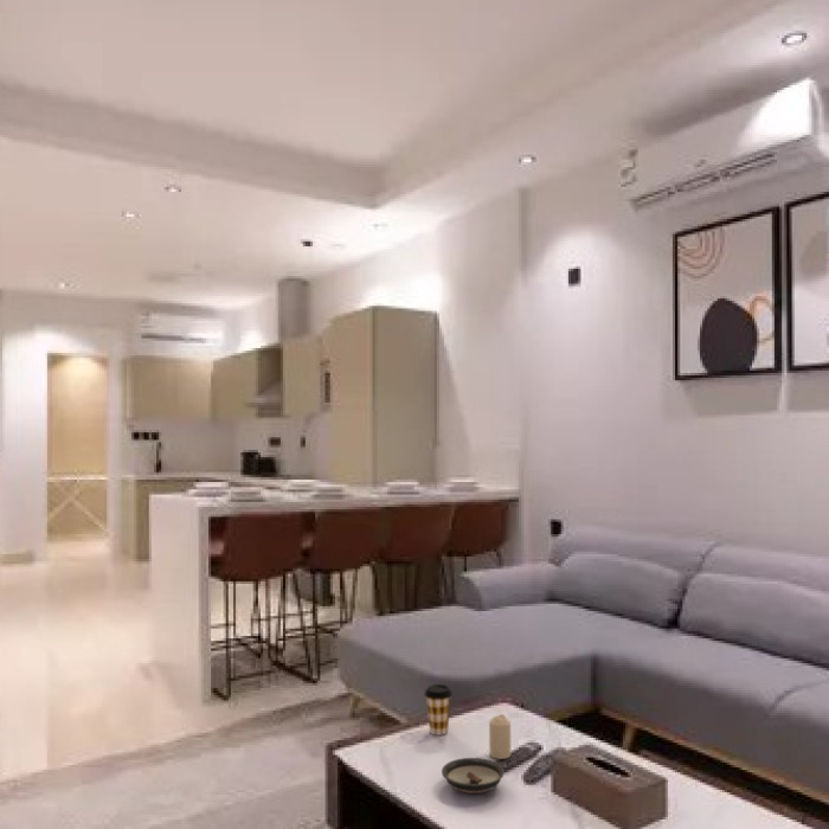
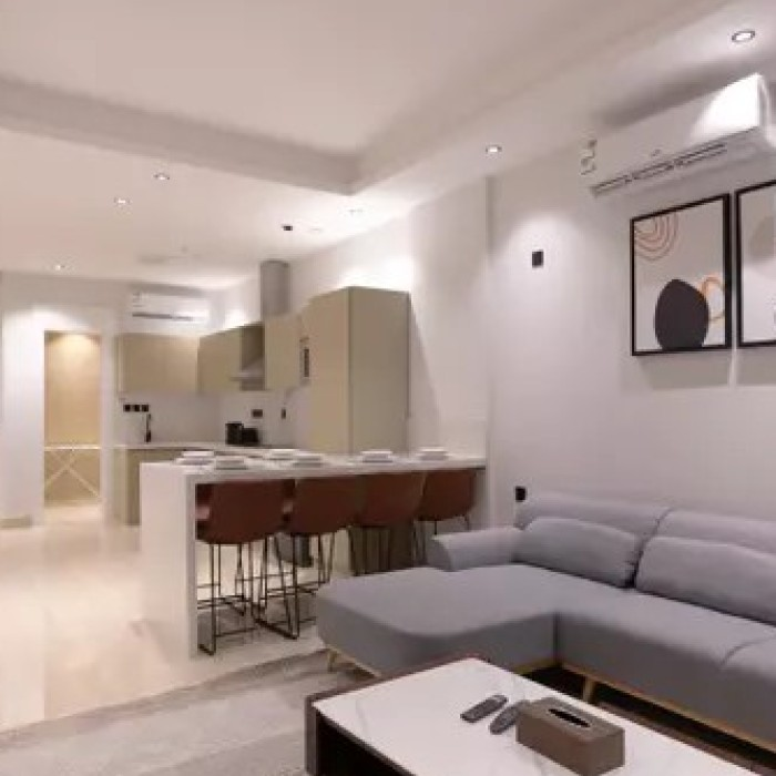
- candle [488,713,512,760]
- coffee cup [424,683,454,737]
- saucer [441,757,506,795]
